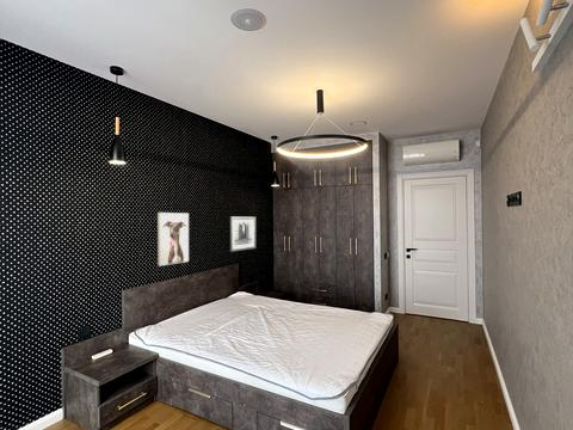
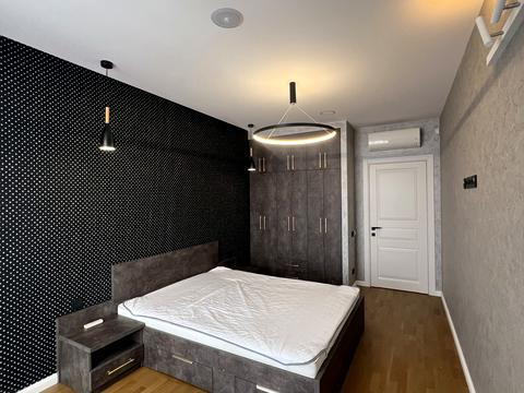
- wall art [229,216,257,253]
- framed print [156,211,190,268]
